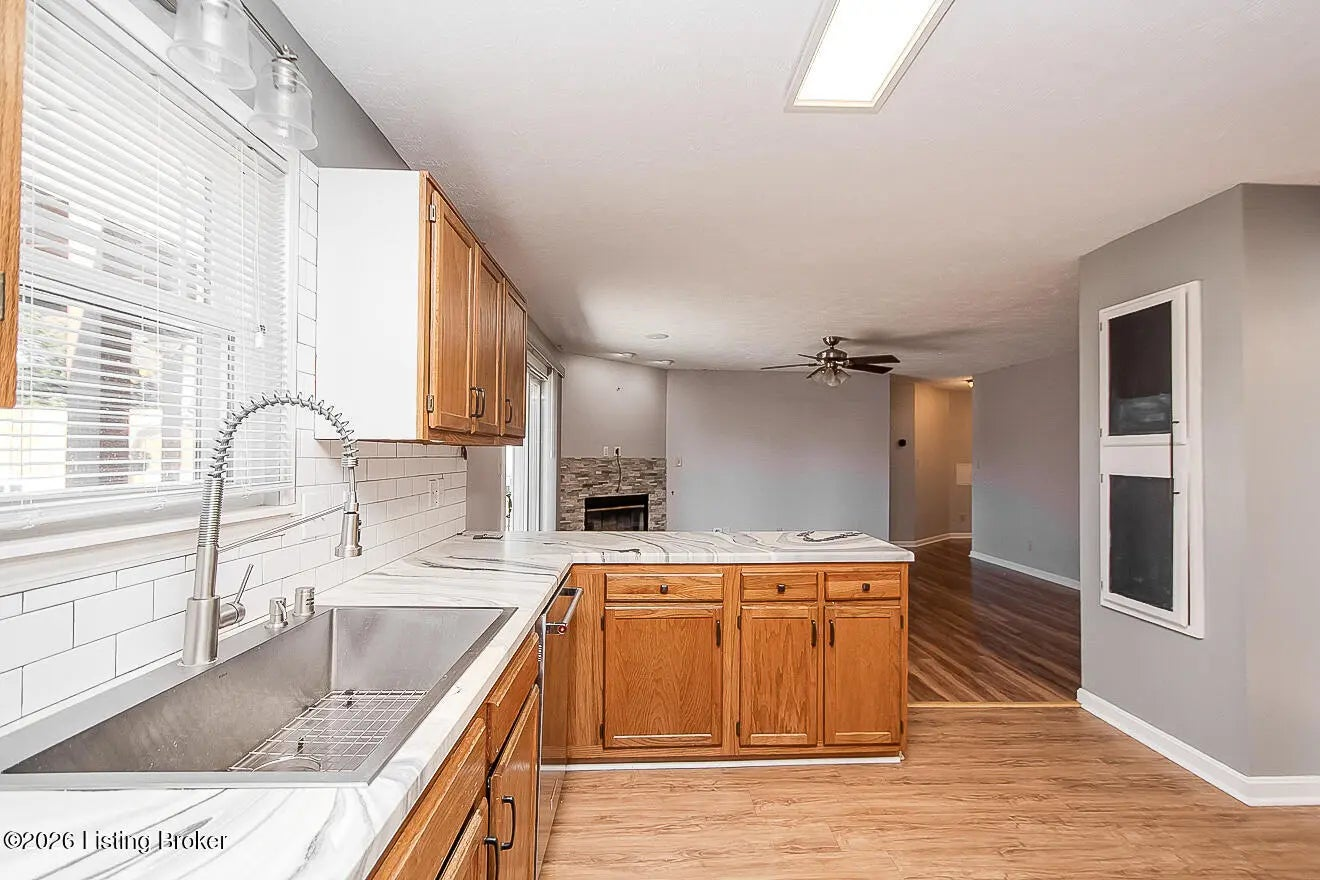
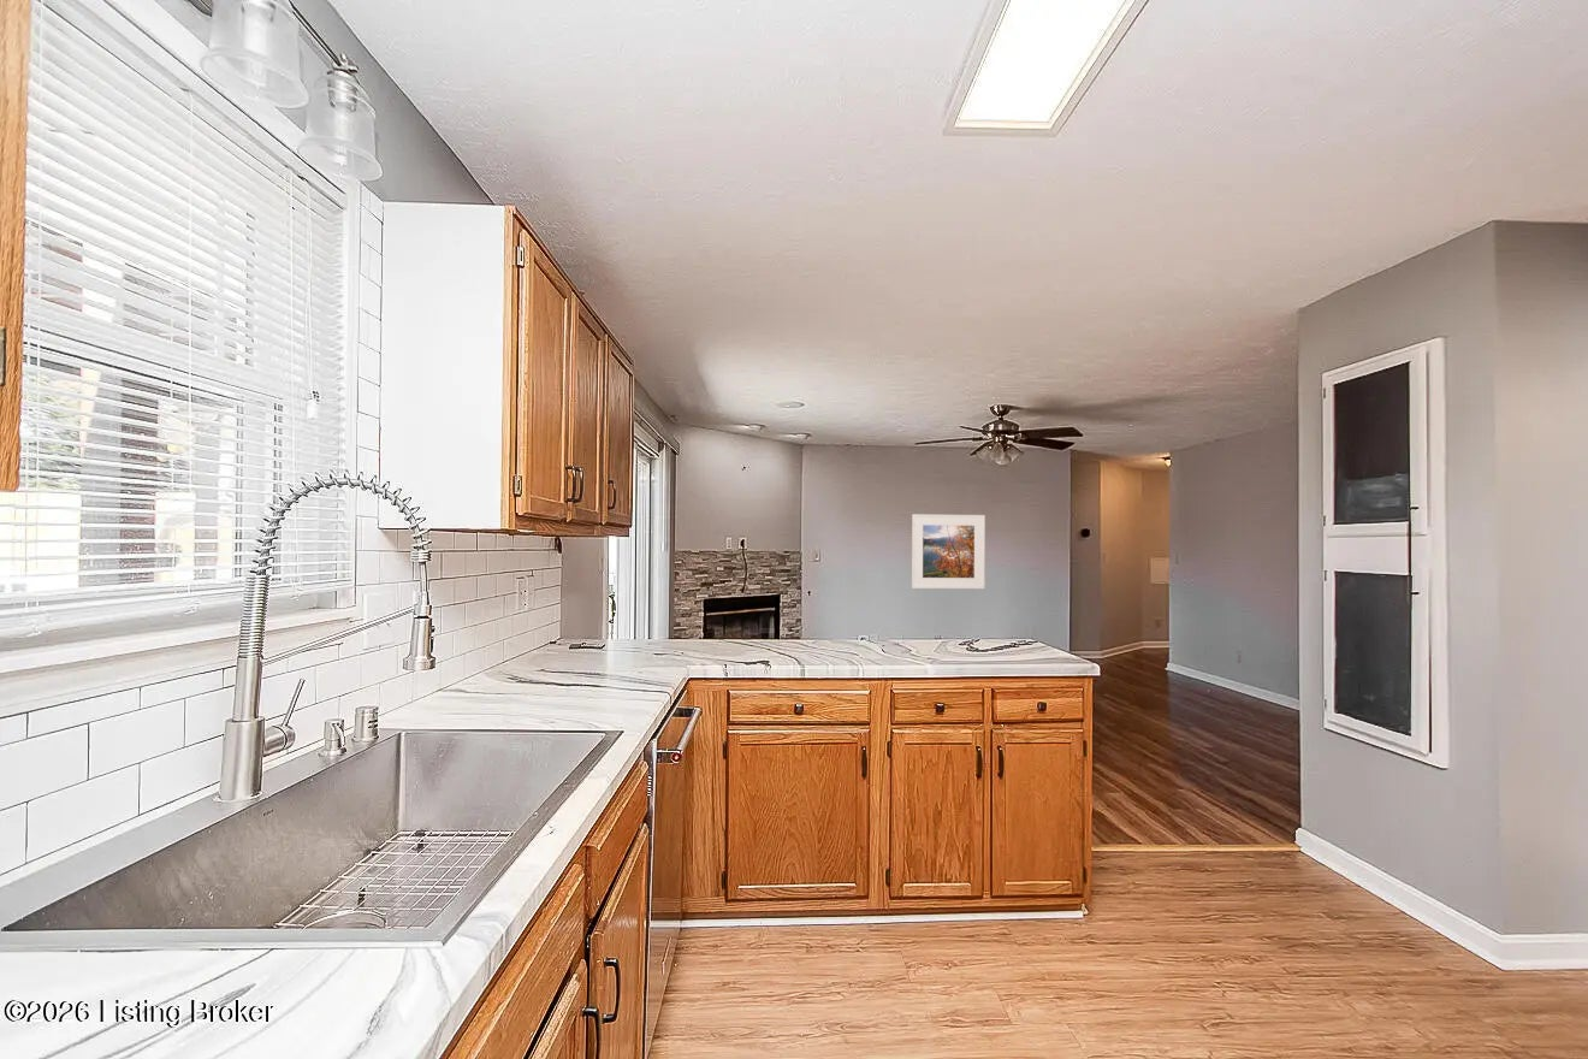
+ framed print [911,513,986,590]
